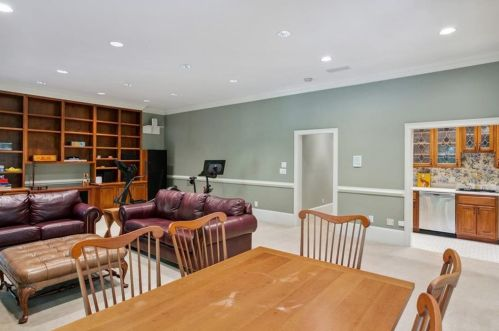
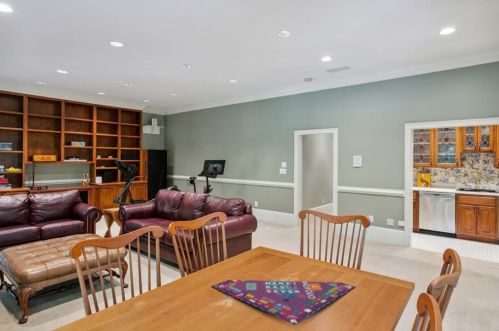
+ gameboard [211,279,356,326]
